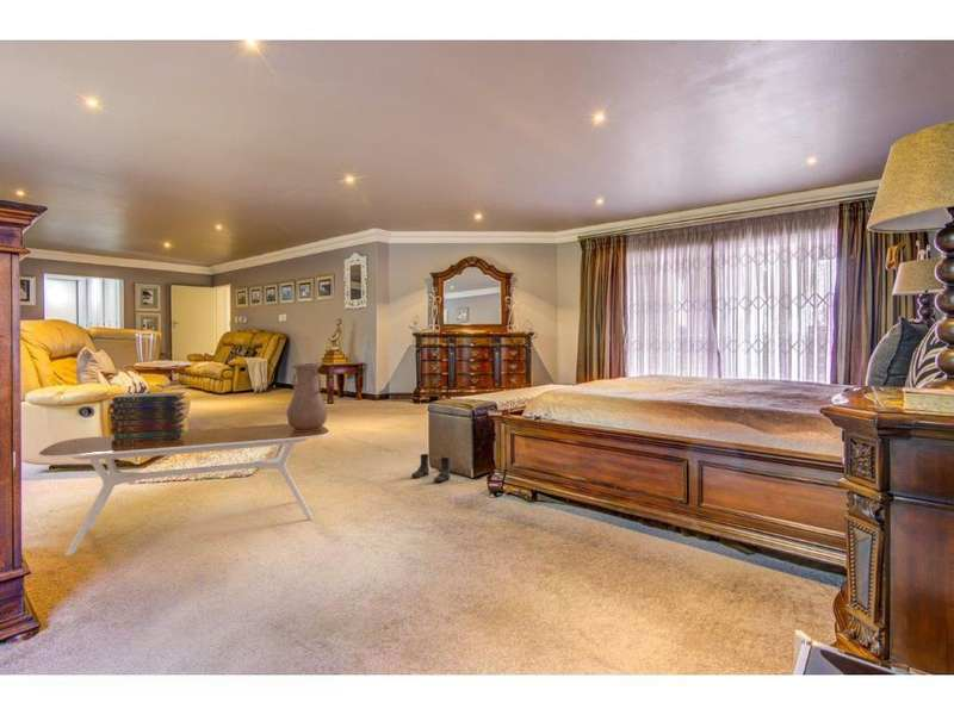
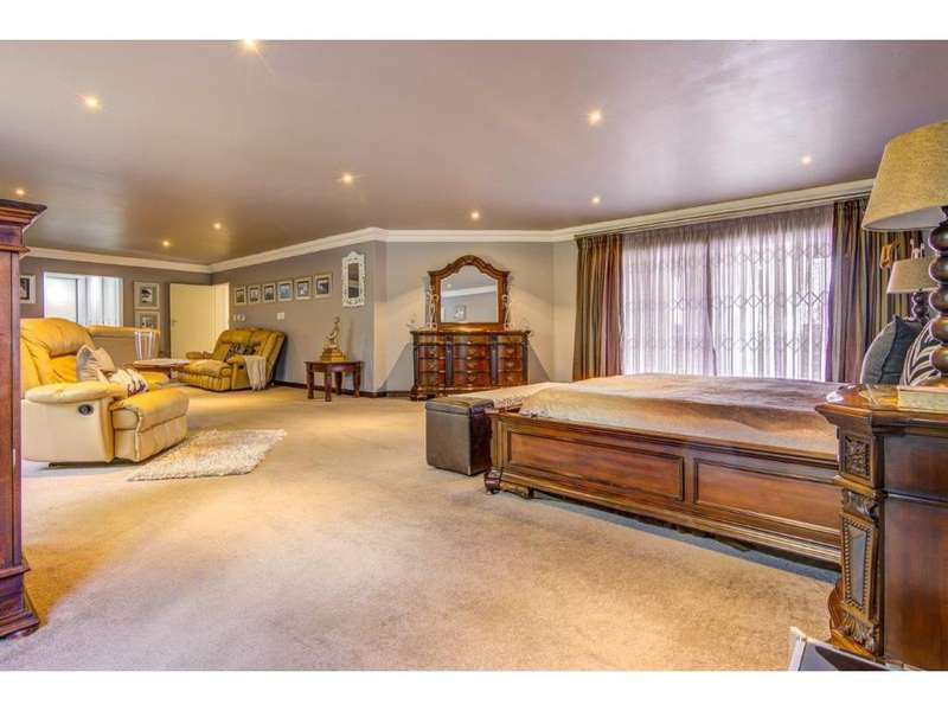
- vase [285,362,328,431]
- boots [410,453,451,484]
- book stack [109,391,187,446]
- coffee table [38,423,330,557]
